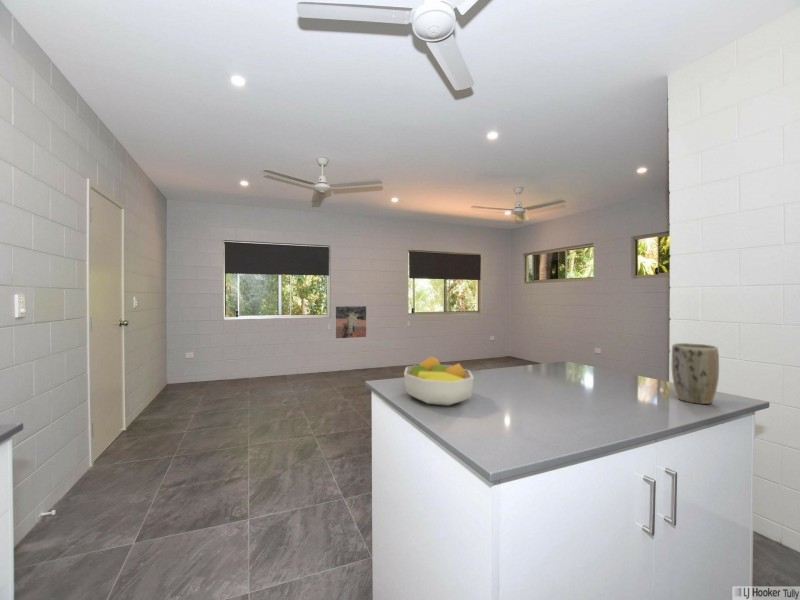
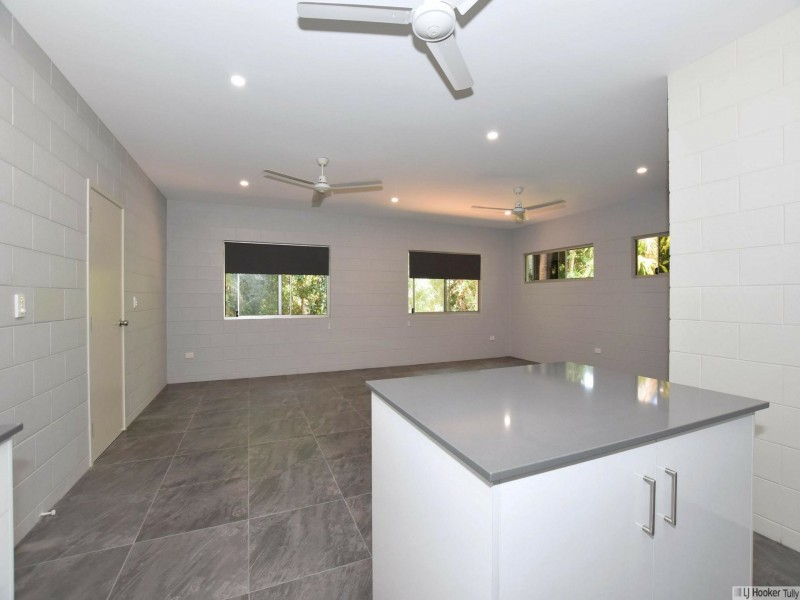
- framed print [334,305,368,340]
- plant pot [671,342,720,405]
- fruit bowl [403,355,475,407]
